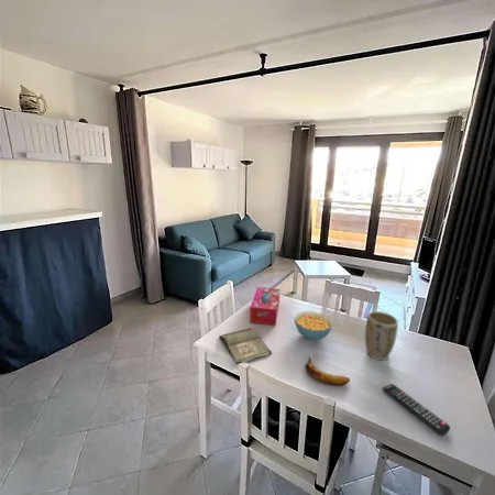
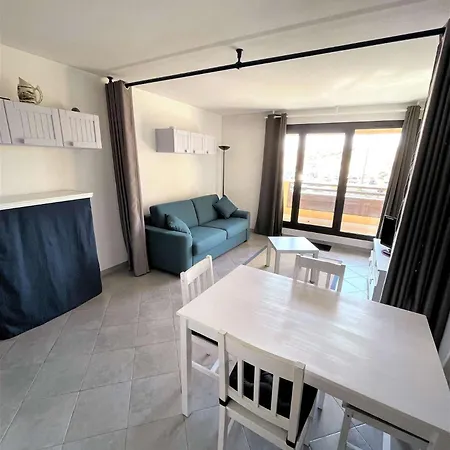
- tissue box [249,286,280,327]
- remote control [382,383,451,437]
- banana [305,356,351,387]
- hardback book [218,328,273,365]
- cereal bowl [294,310,333,341]
- plant pot [364,310,399,361]
